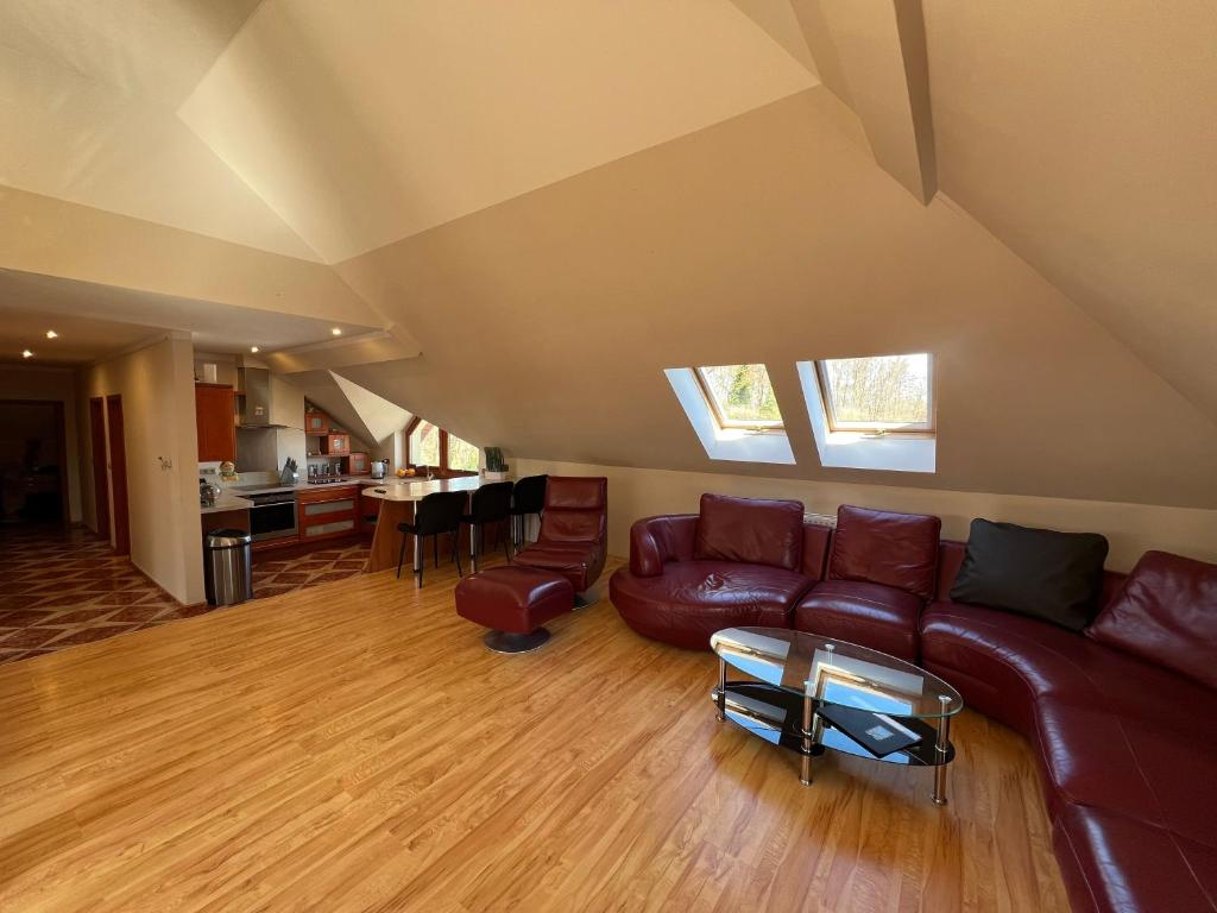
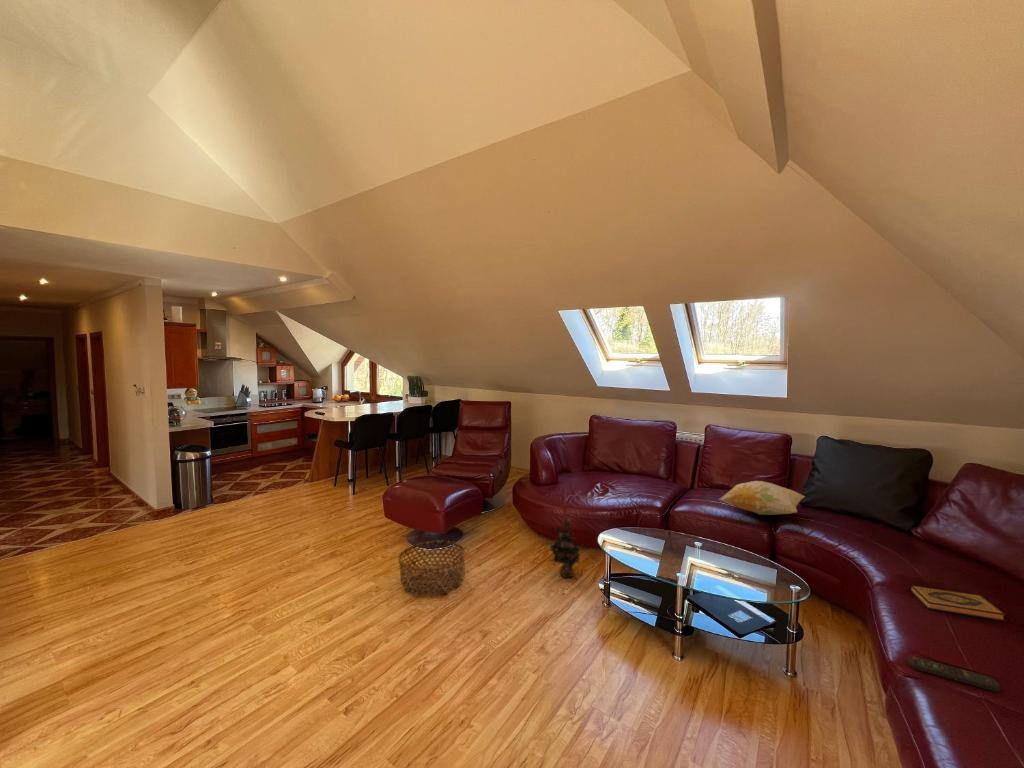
+ hardback book [909,584,1006,622]
+ decorative plant [544,518,587,579]
+ remote control [907,655,1001,693]
+ decorative pillow [719,480,806,516]
+ basket [397,539,466,596]
